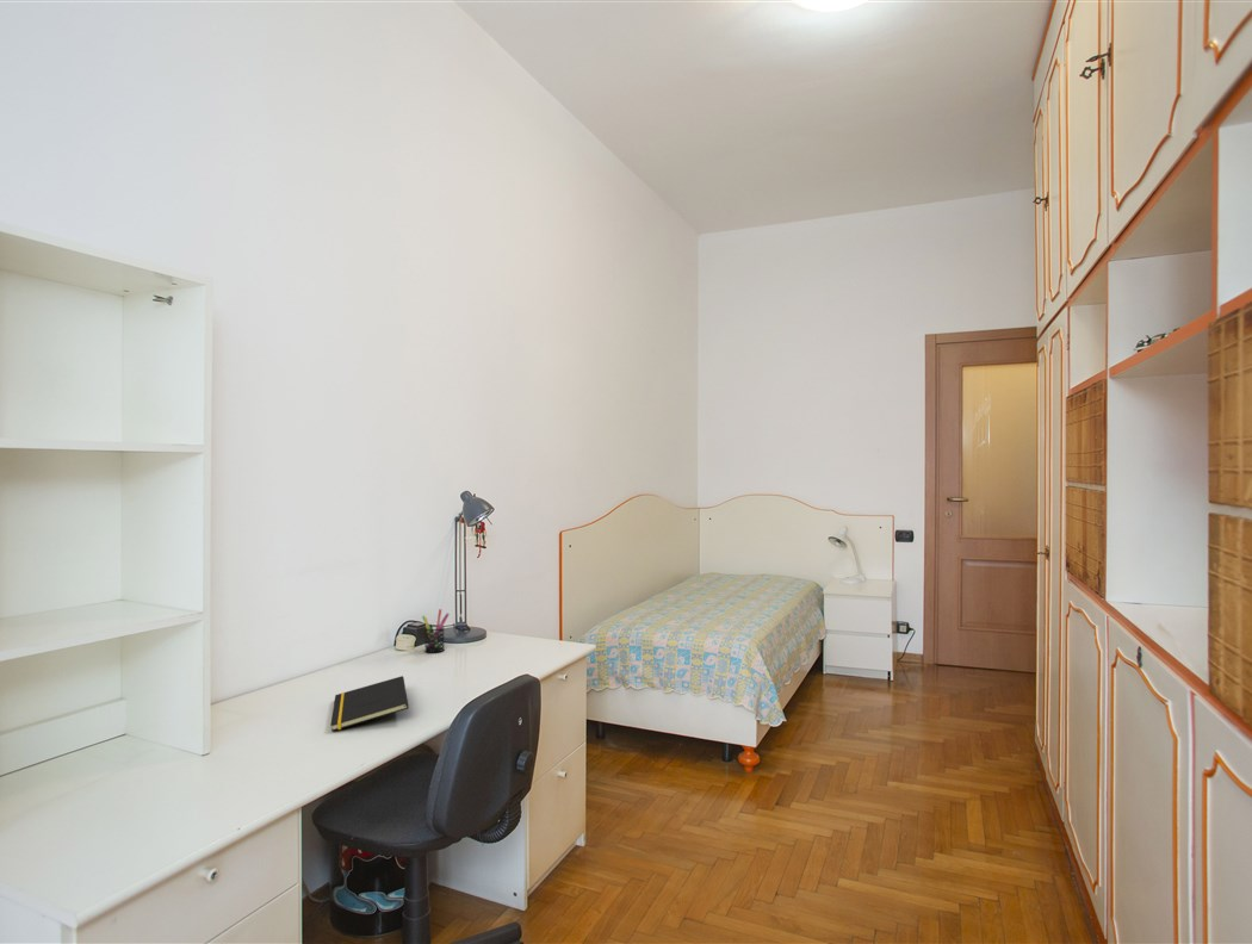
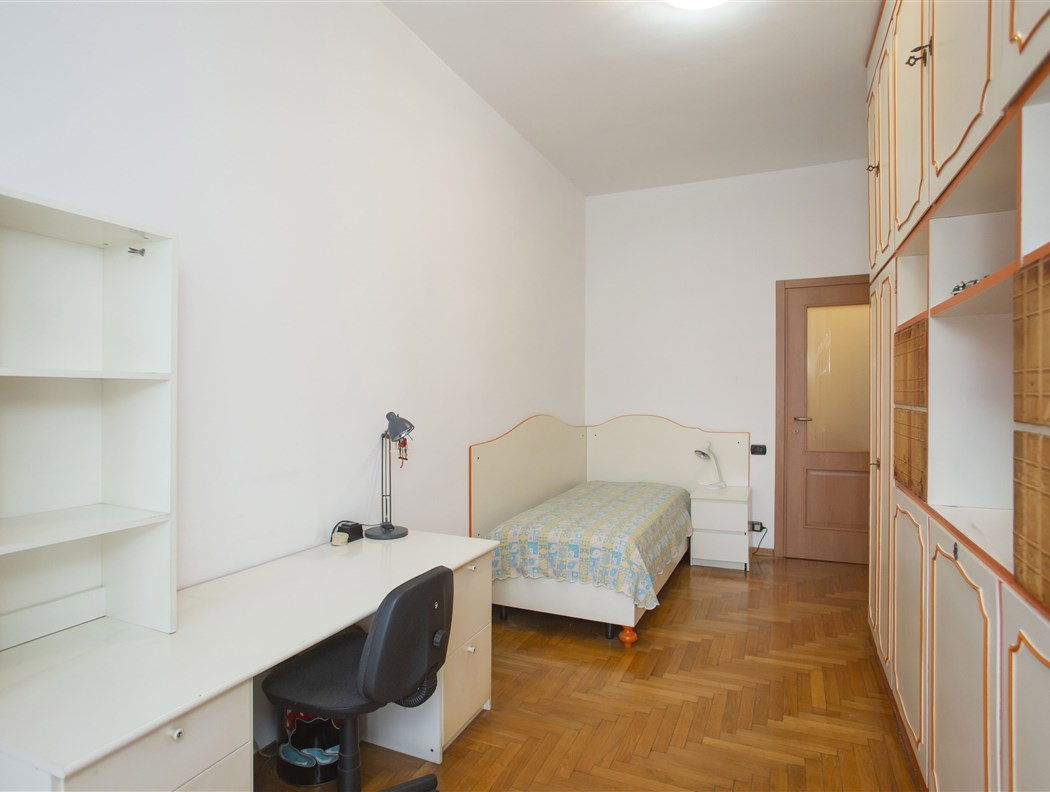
- notepad [329,675,409,732]
- pen holder [421,608,450,654]
